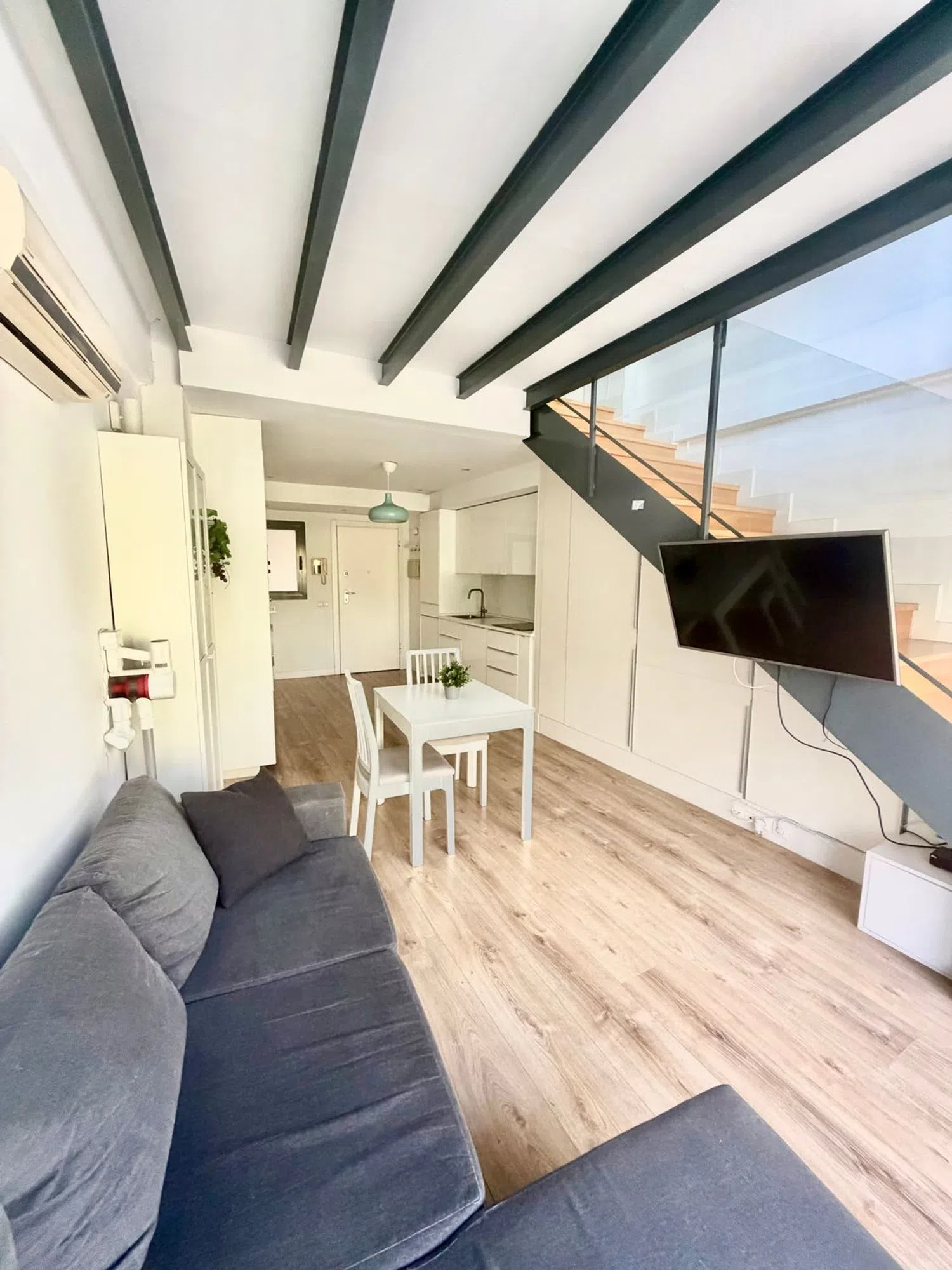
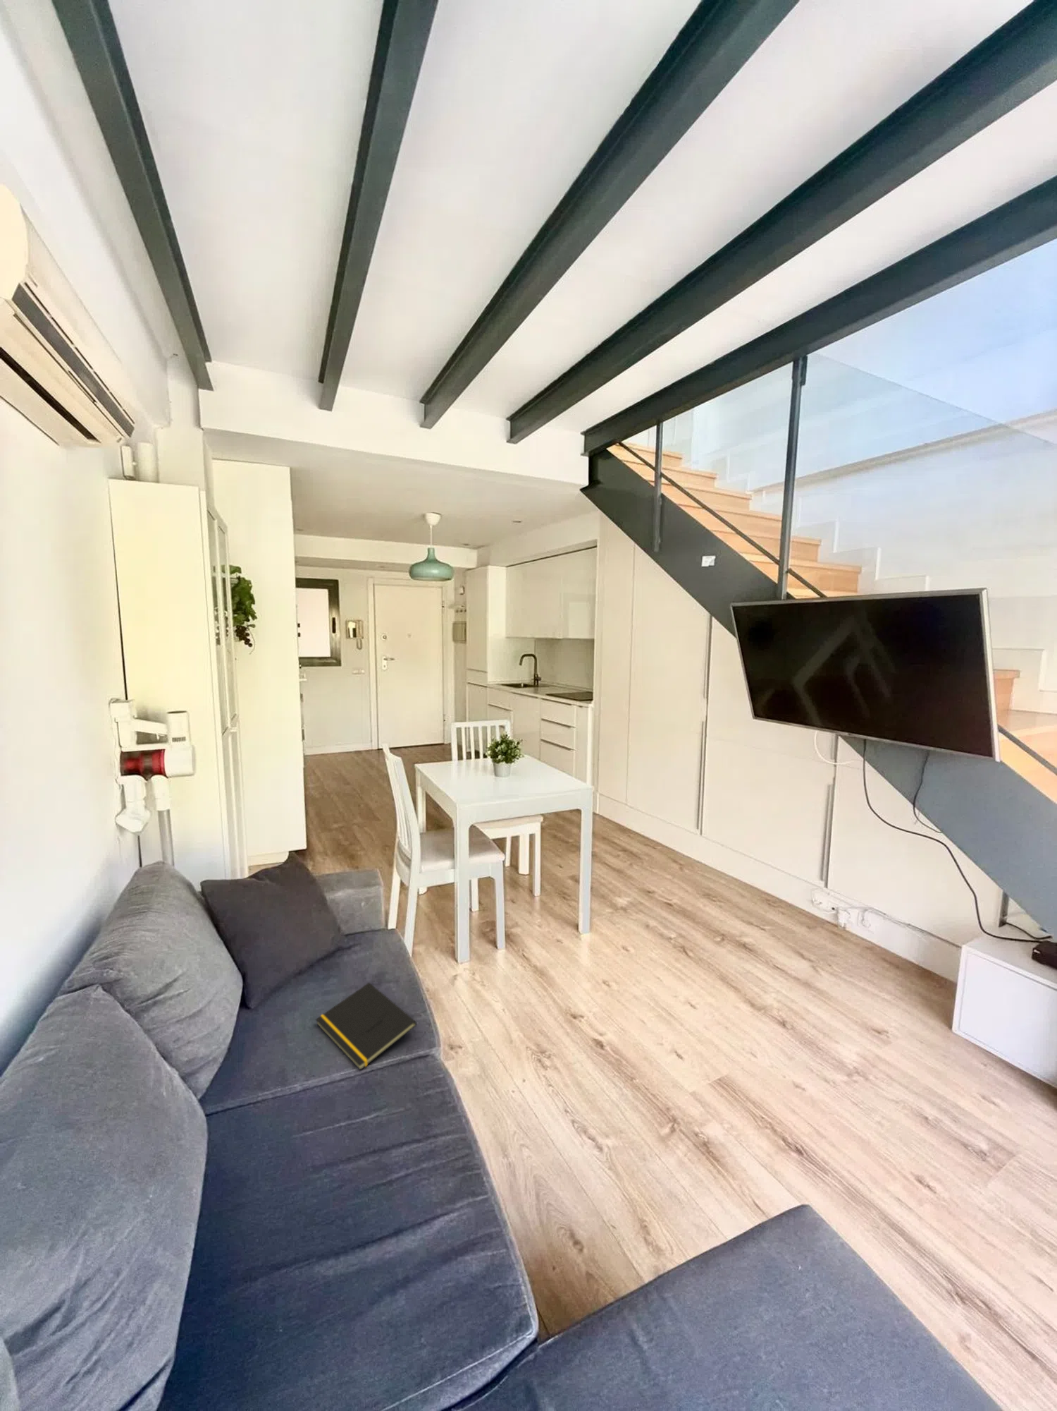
+ notepad [315,982,417,1071]
